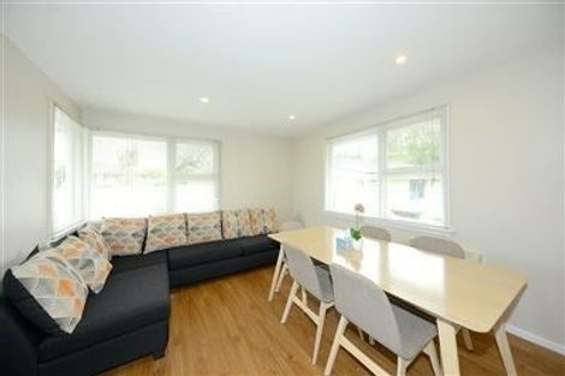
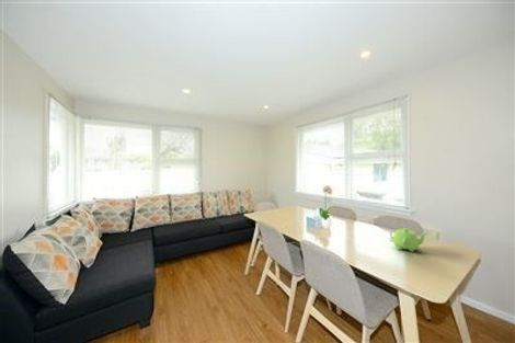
+ teapot [388,227,430,253]
